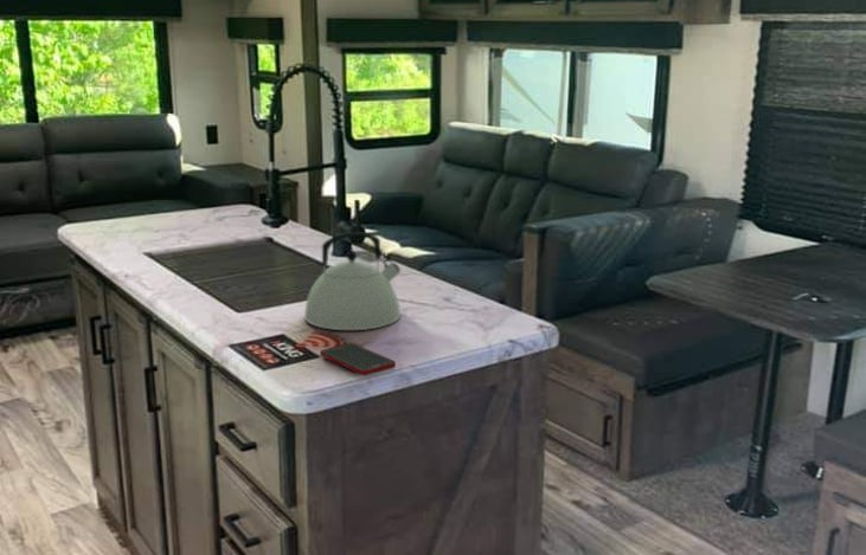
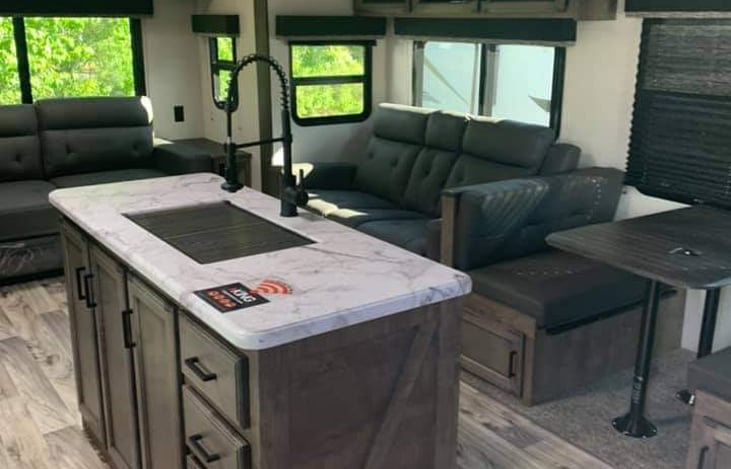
- kettle [303,231,402,331]
- cell phone [319,342,397,376]
